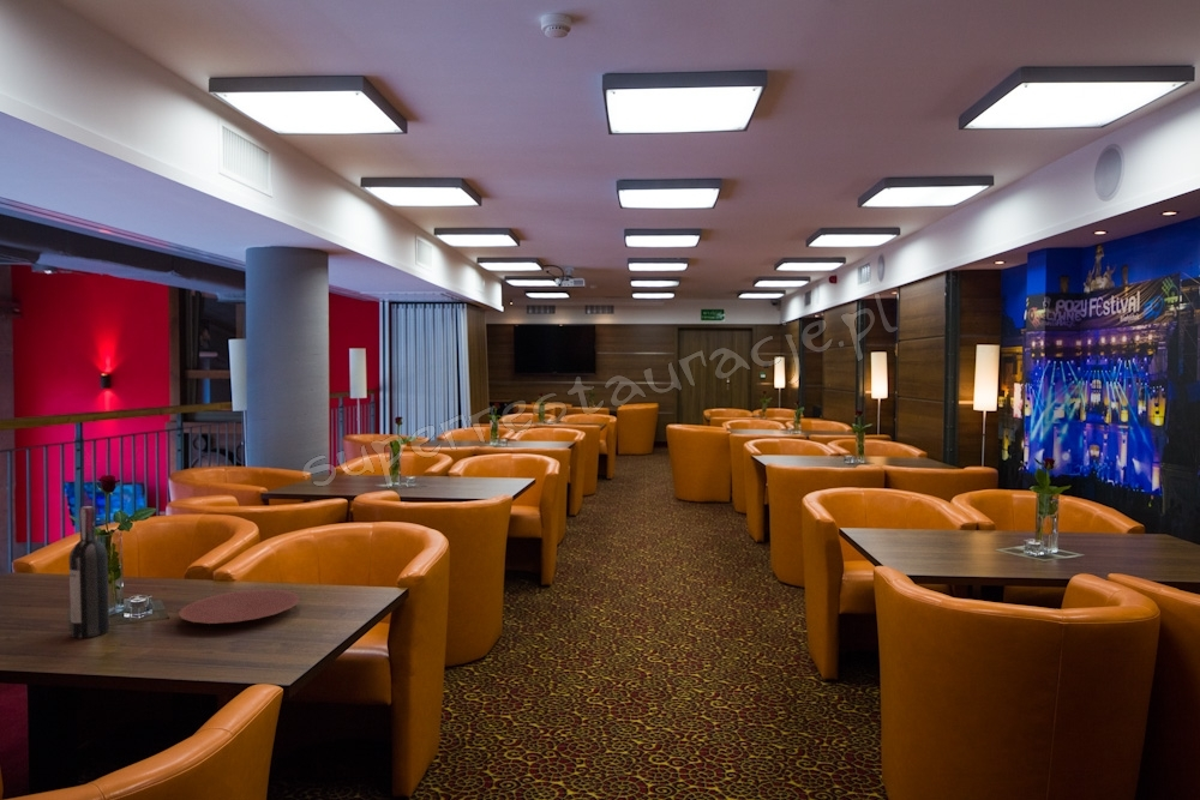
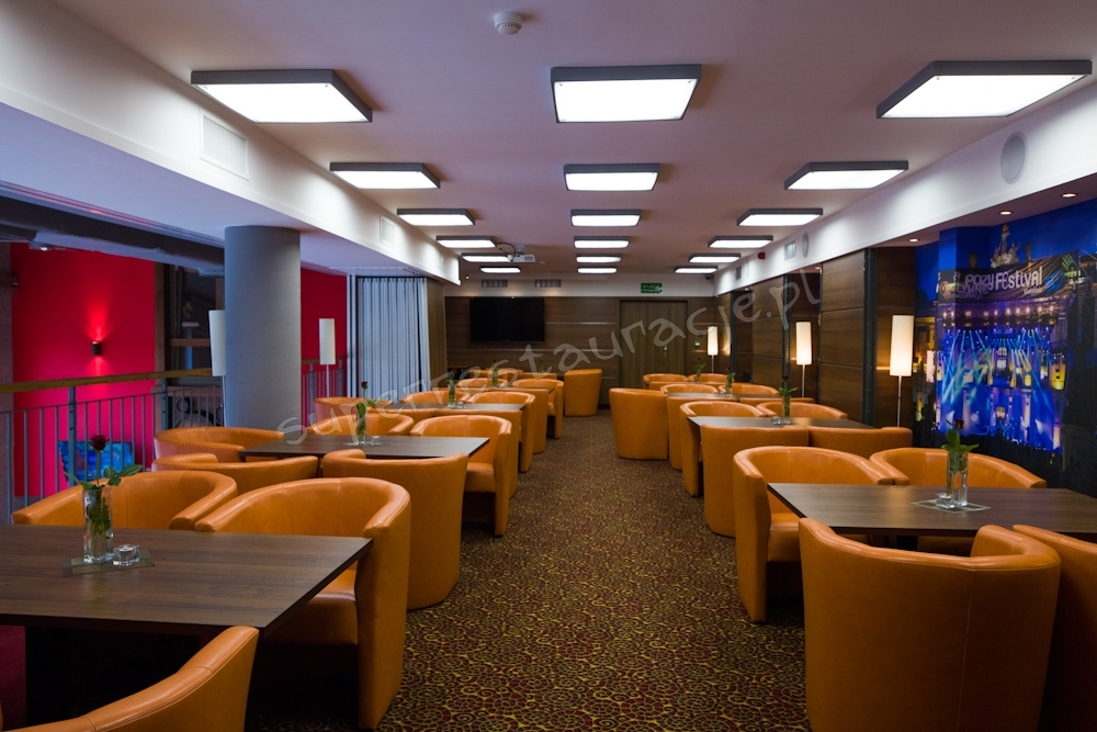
- wine bottle [68,505,110,639]
- plate [178,588,301,625]
